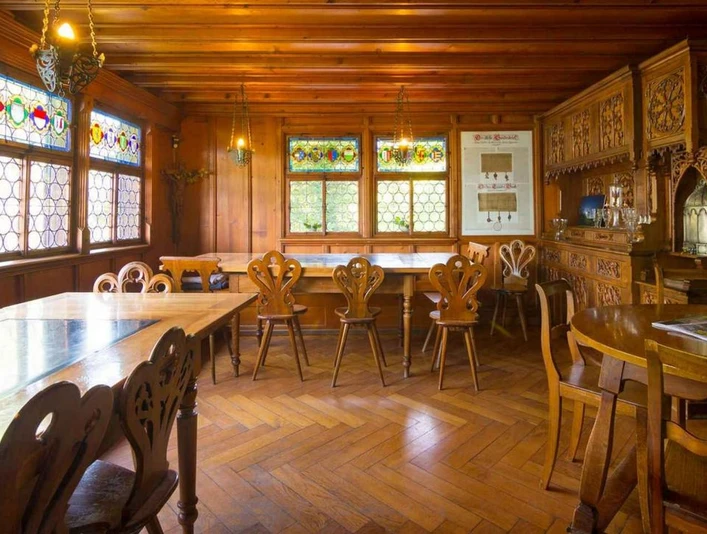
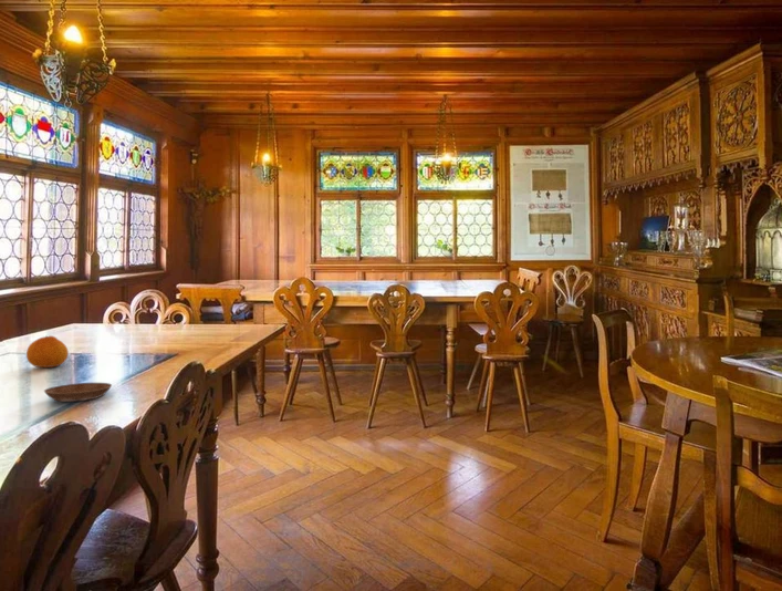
+ saucer [43,382,113,403]
+ fruit [25,335,70,369]
